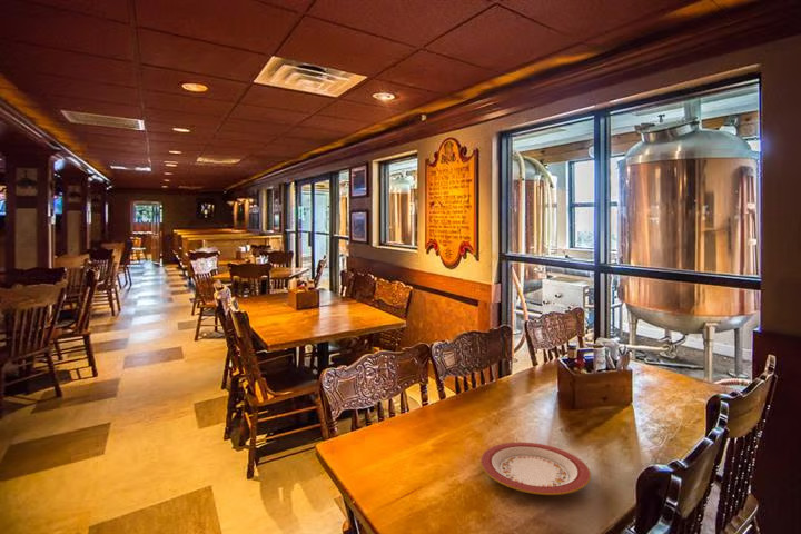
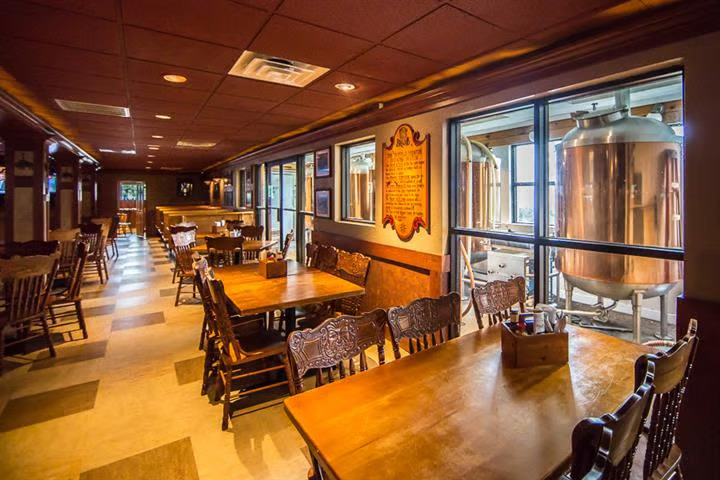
- plate [479,441,592,496]
